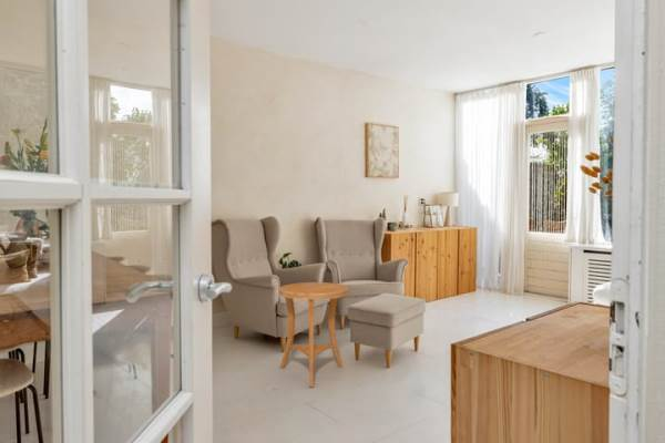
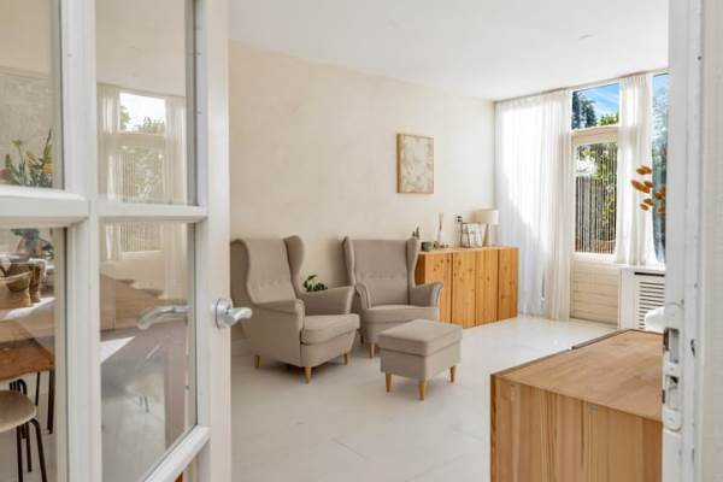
- side table [278,281,350,388]
